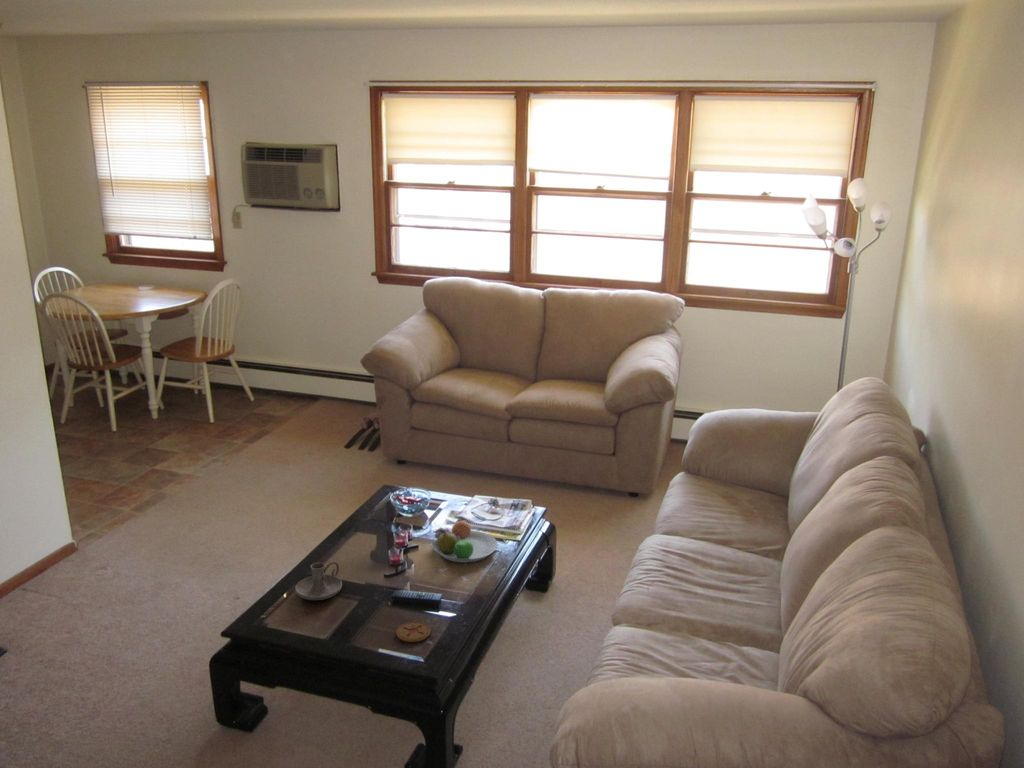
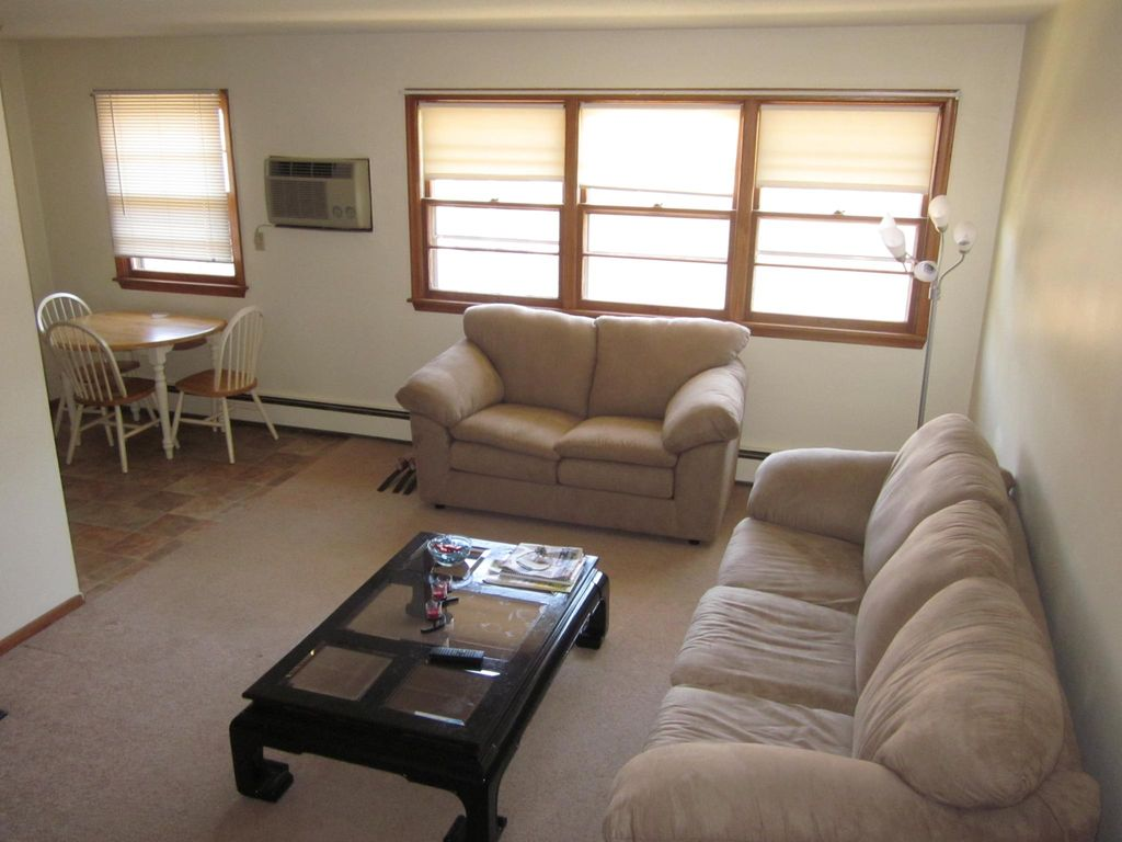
- fruit bowl [432,518,499,563]
- candle holder [294,561,343,601]
- coaster [395,621,432,643]
